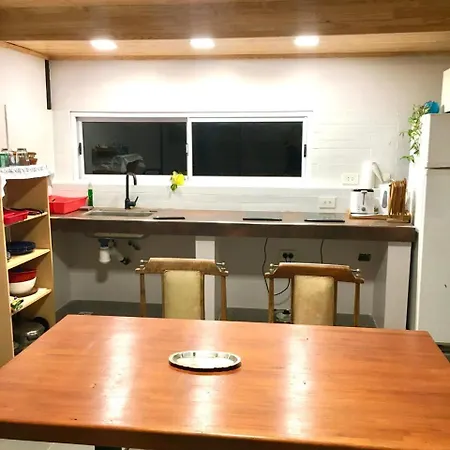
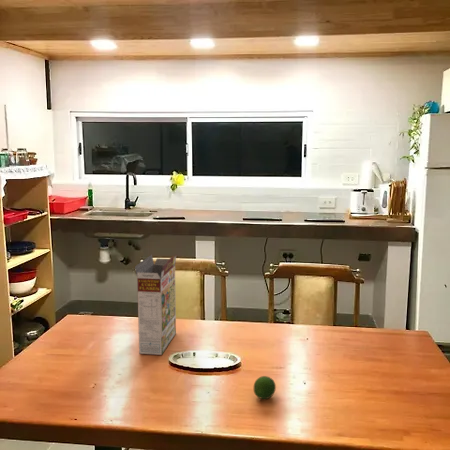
+ cereal box [134,253,178,356]
+ fruit [253,375,277,400]
